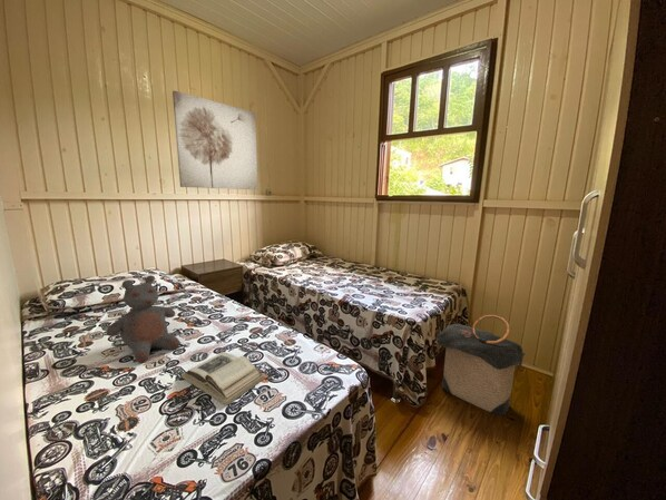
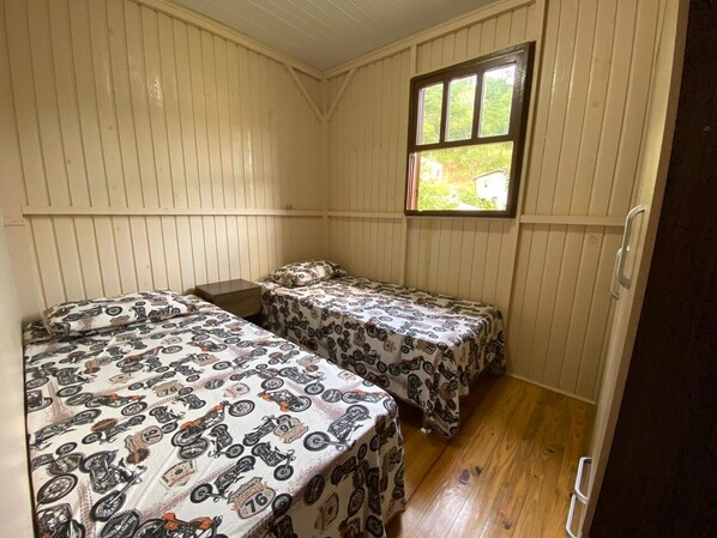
- book [180,351,265,406]
- teddy bear [106,274,180,364]
- wall art [172,89,258,190]
- laundry hamper [434,314,527,416]
